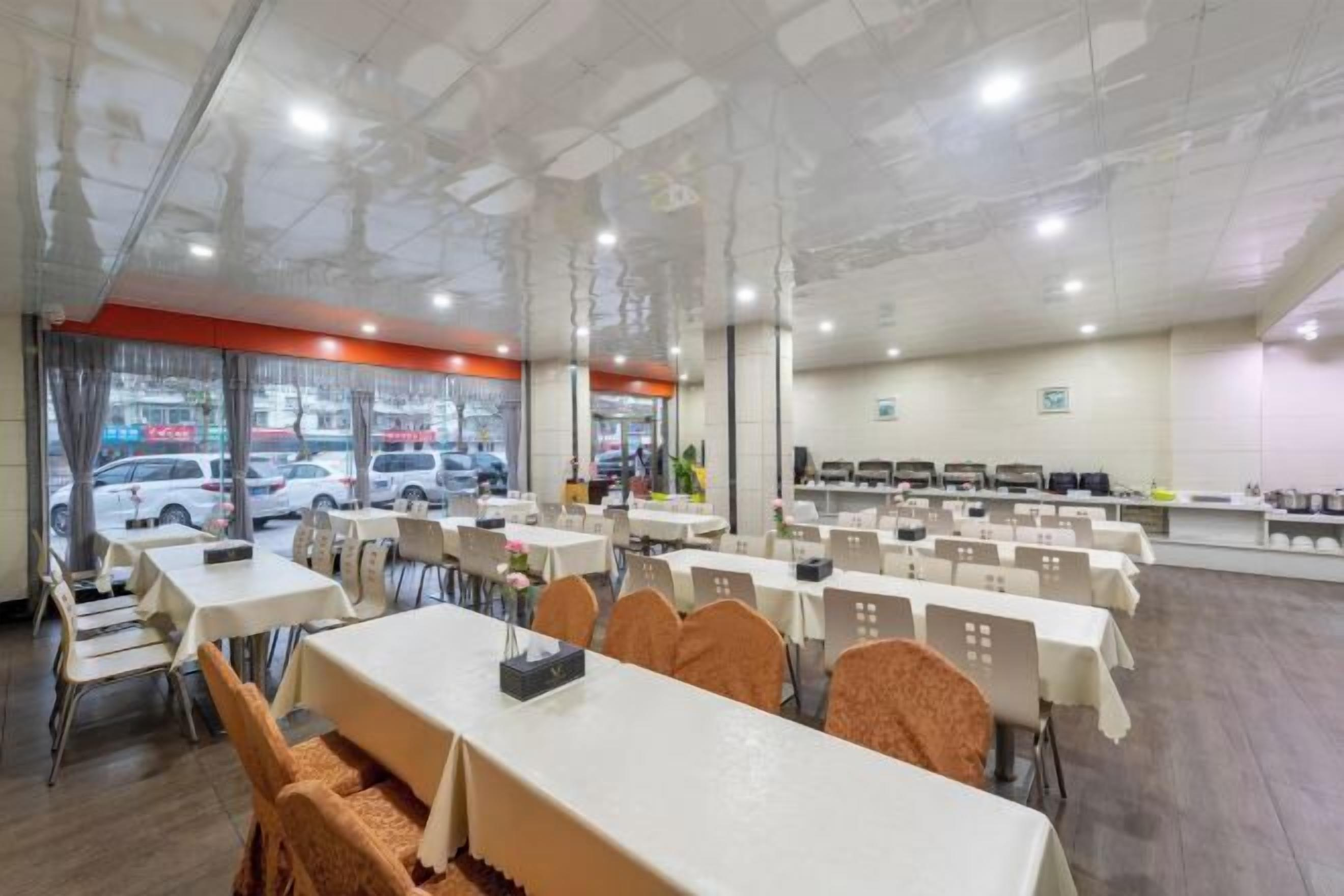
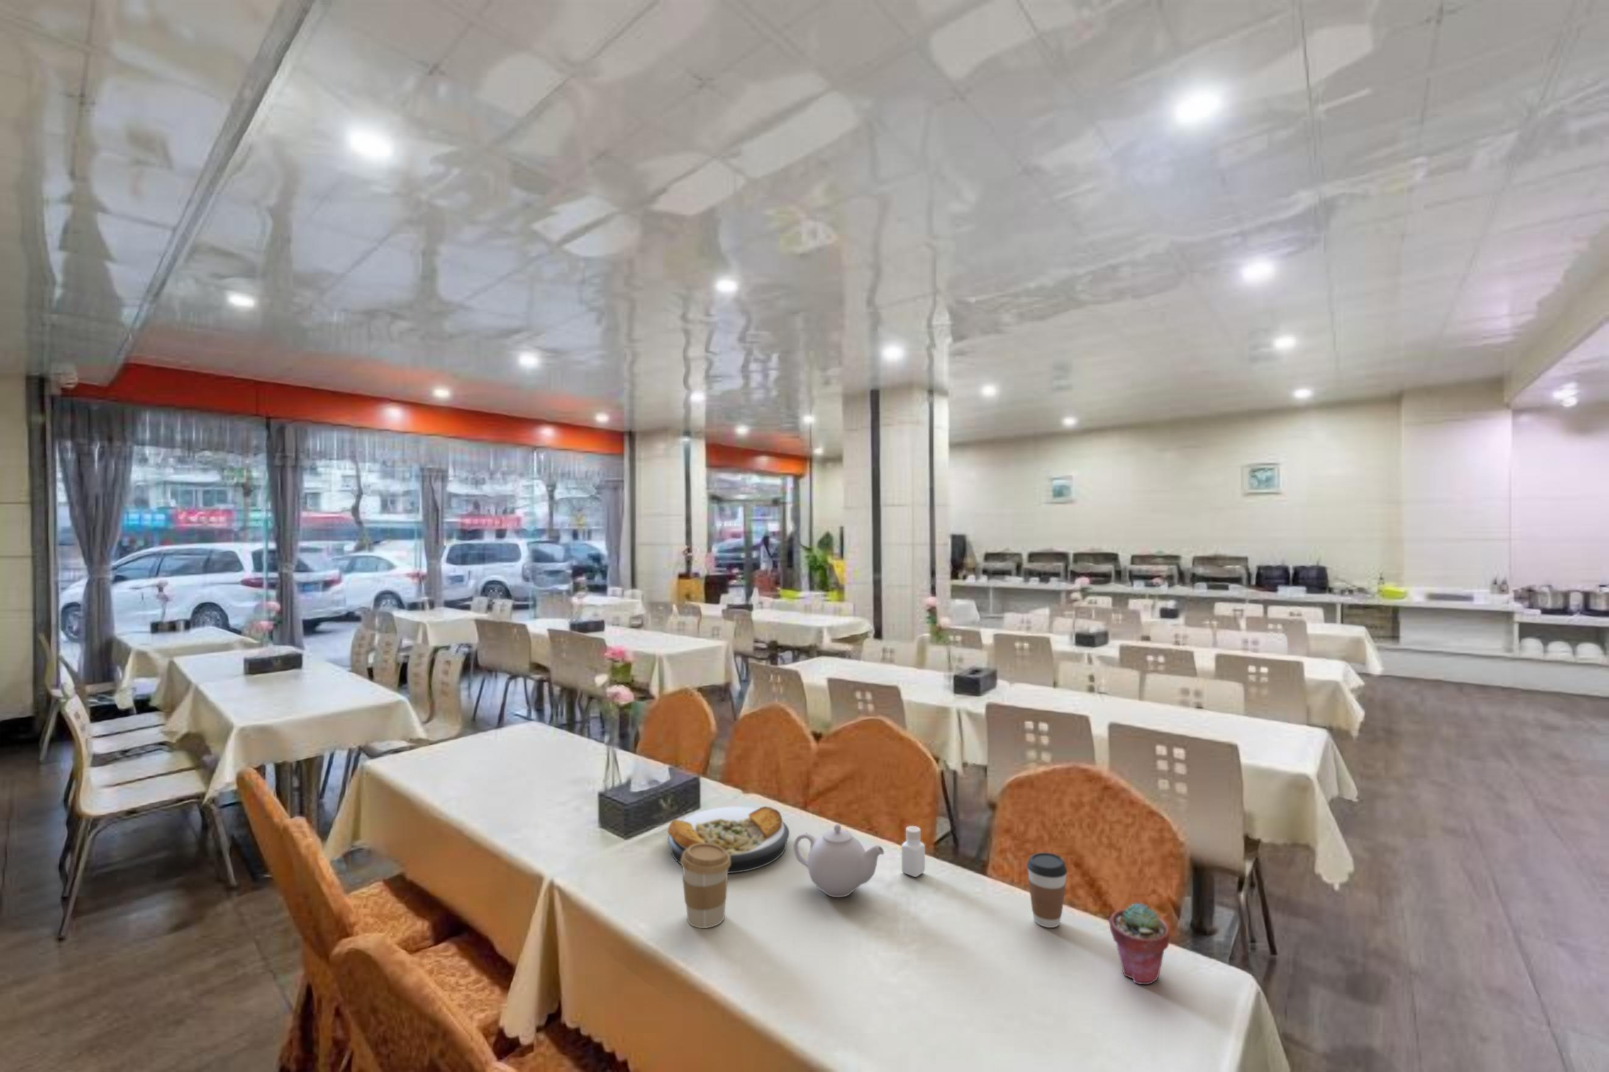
+ plate [667,806,790,875]
+ coffee cup [681,843,730,928]
+ potted succulent [1109,901,1171,985]
+ teapot [793,823,885,897]
+ coffee cup [1026,852,1068,928]
+ pepper shaker [900,826,925,878]
